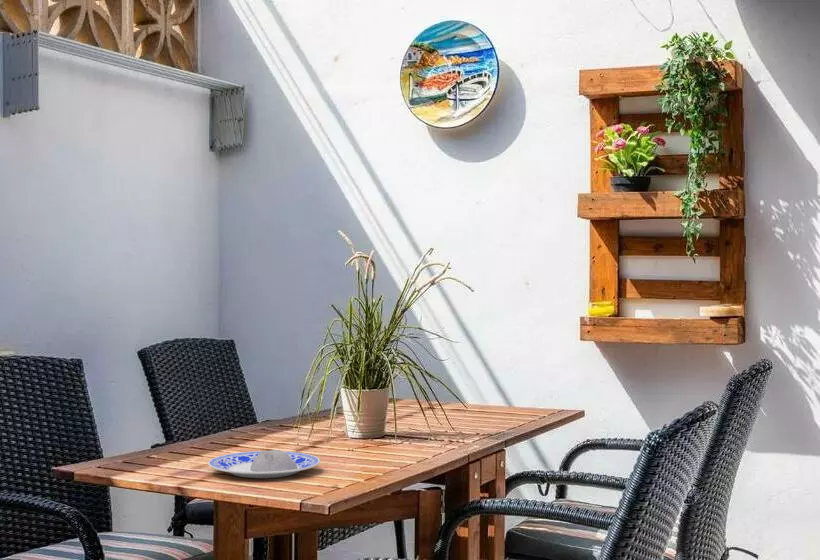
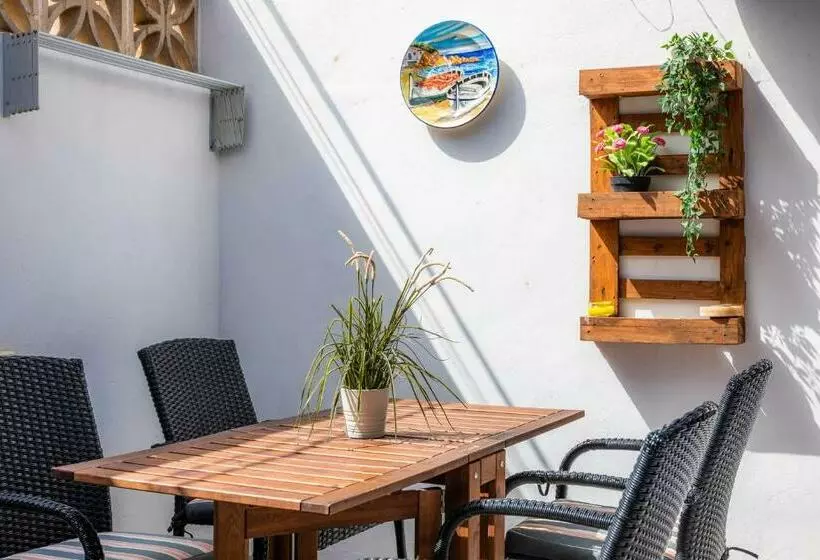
- plate [207,449,321,479]
